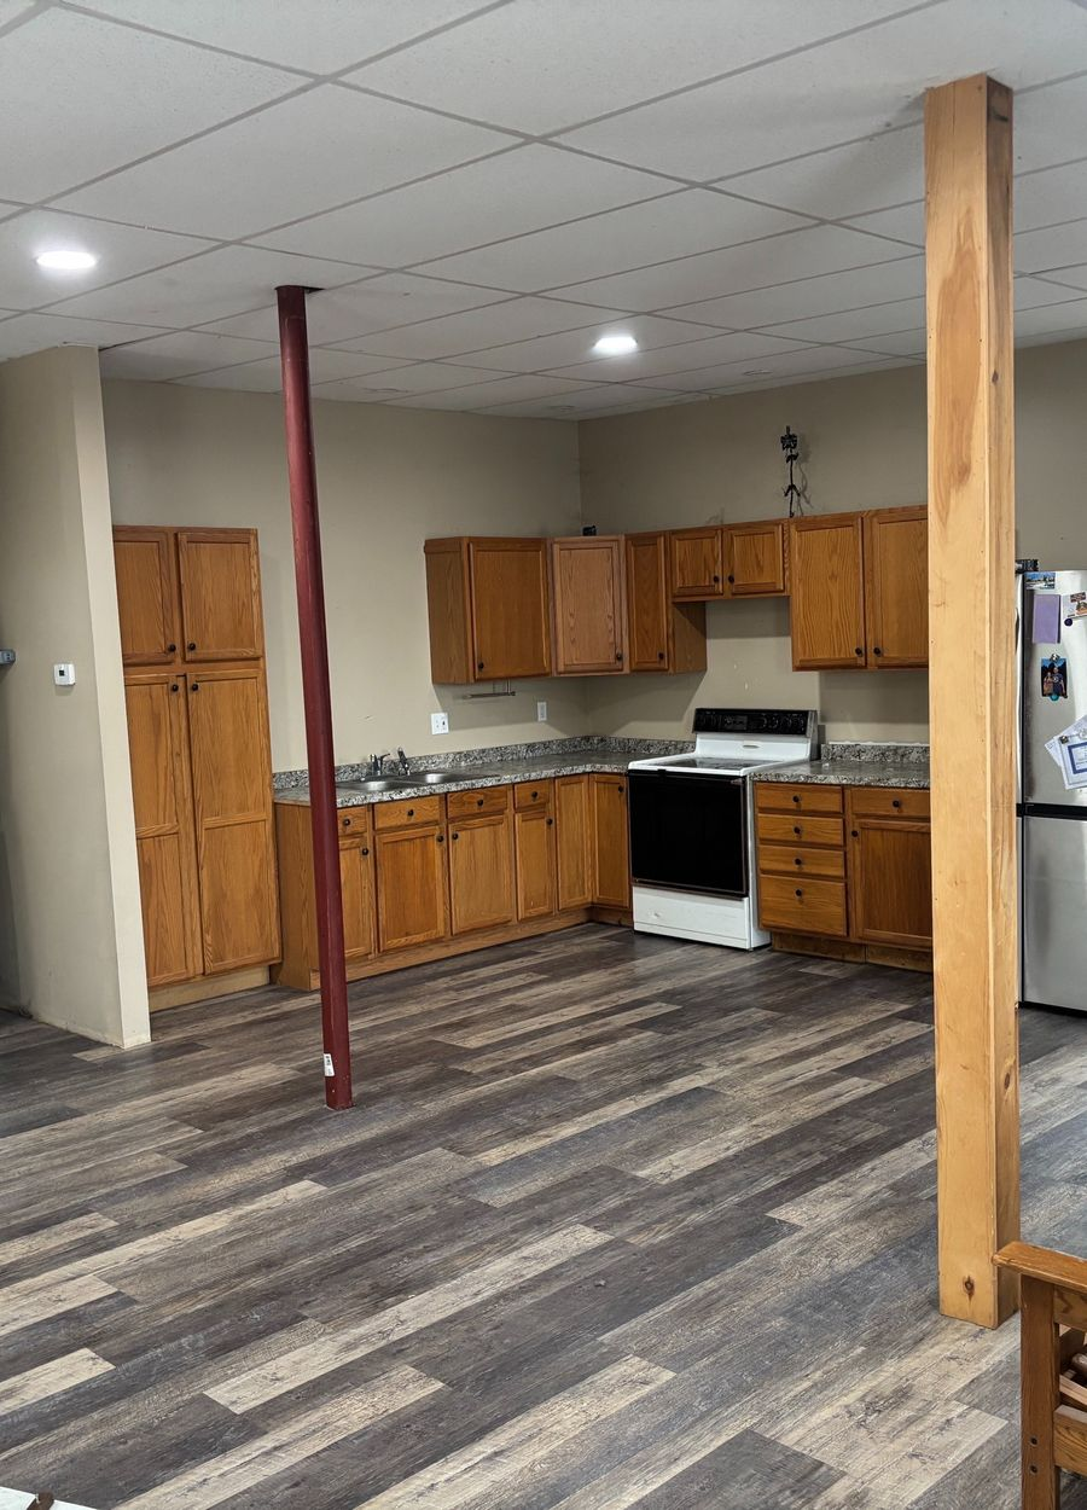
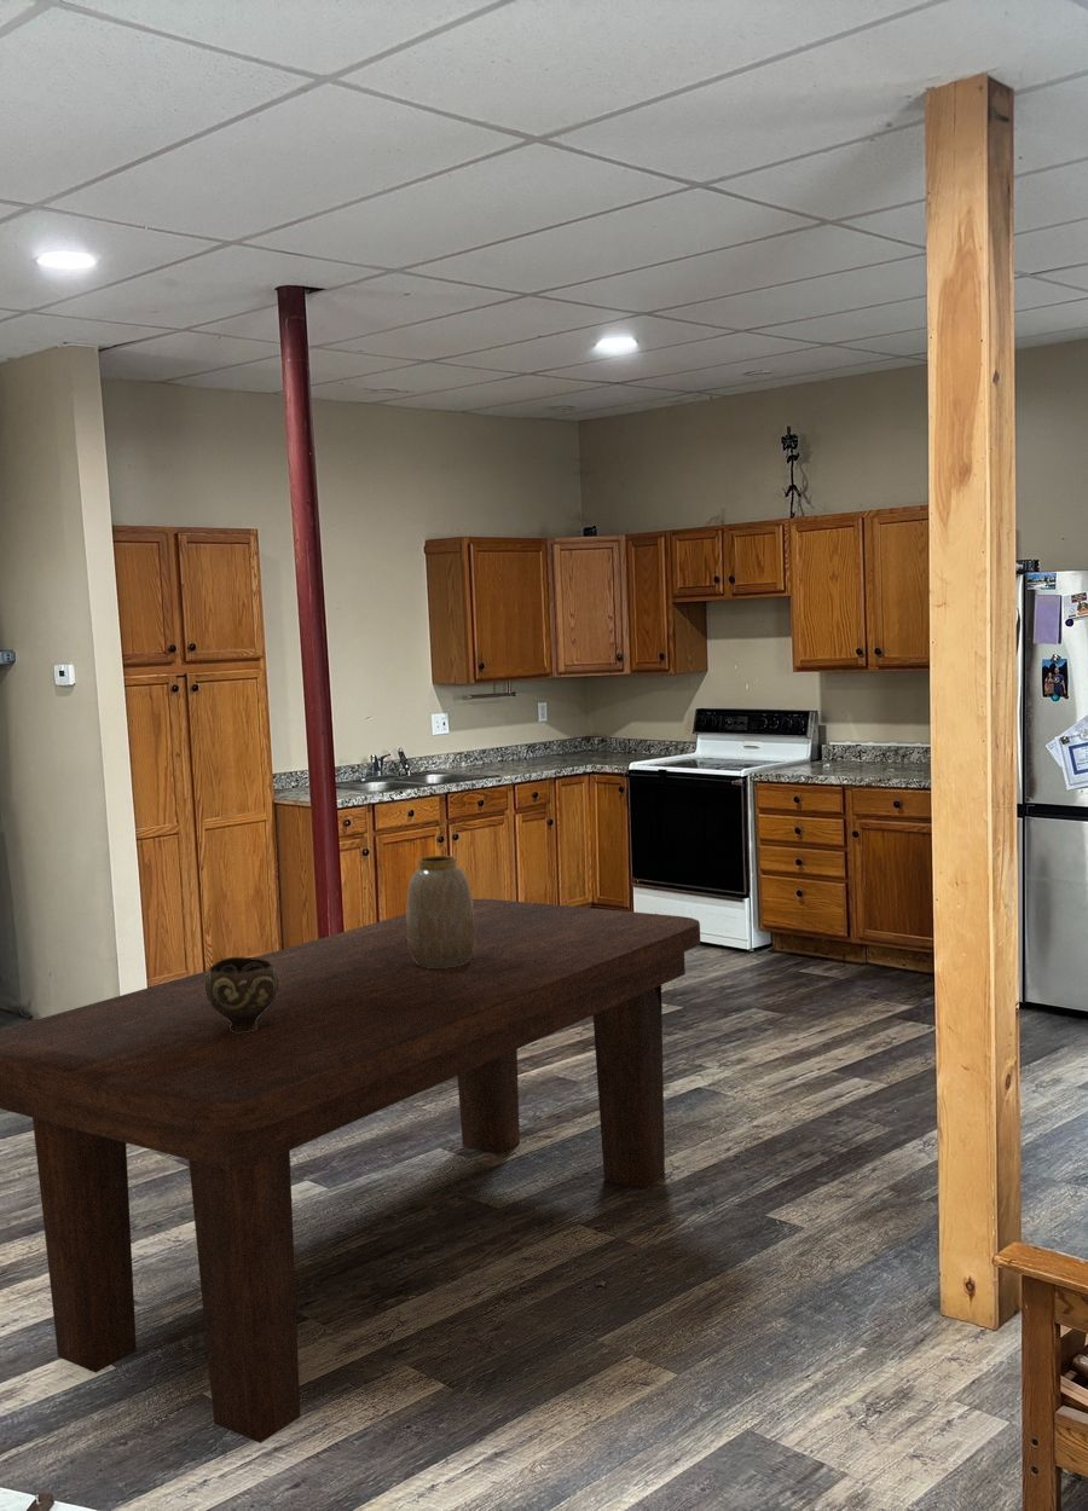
+ vase [406,855,475,968]
+ bowl [204,956,279,1034]
+ dining table [0,898,701,1445]
